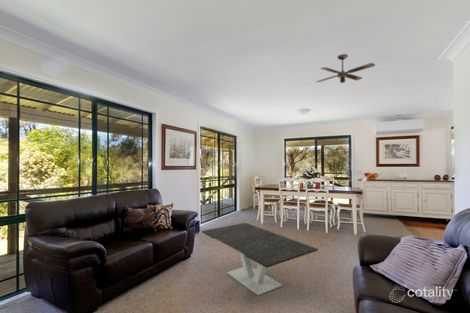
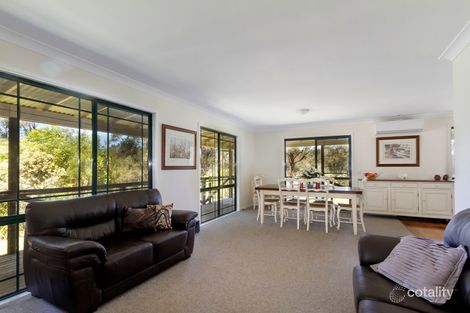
- ceiling fan [315,53,376,84]
- coffee table [201,222,319,296]
